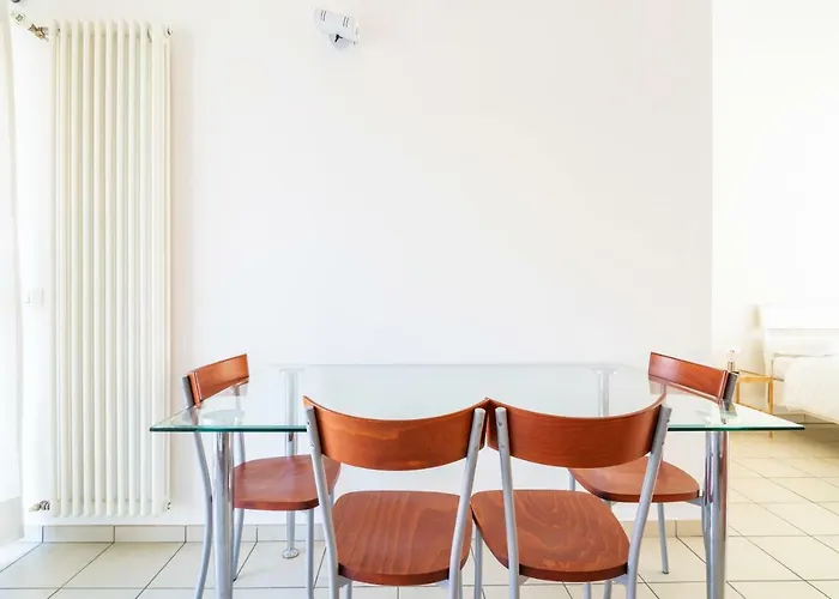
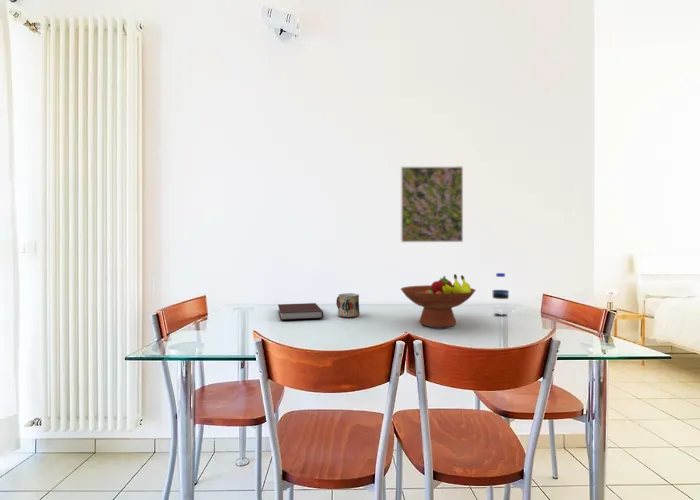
+ notebook [277,302,324,321]
+ fruit bowl [400,273,477,328]
+ water bottle [492,272,510,317]
+ mug [335,292,360,318]
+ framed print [400,165,464,243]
